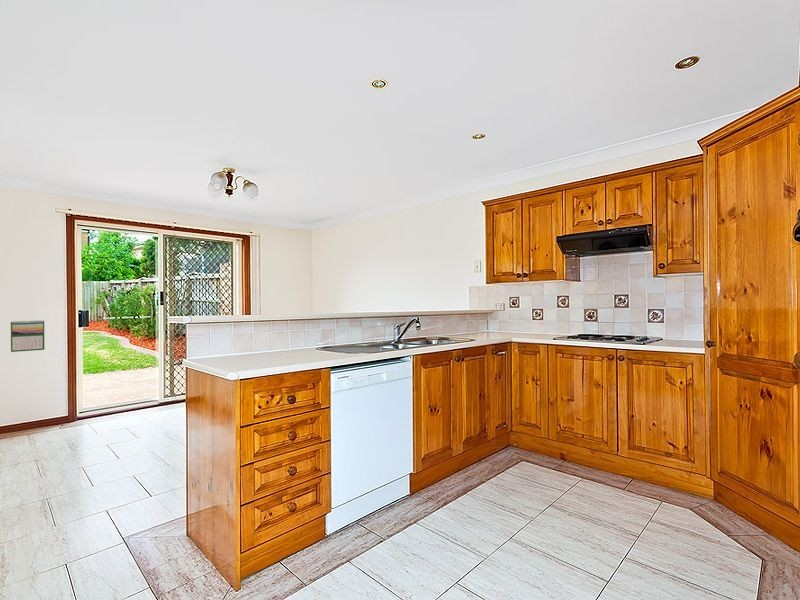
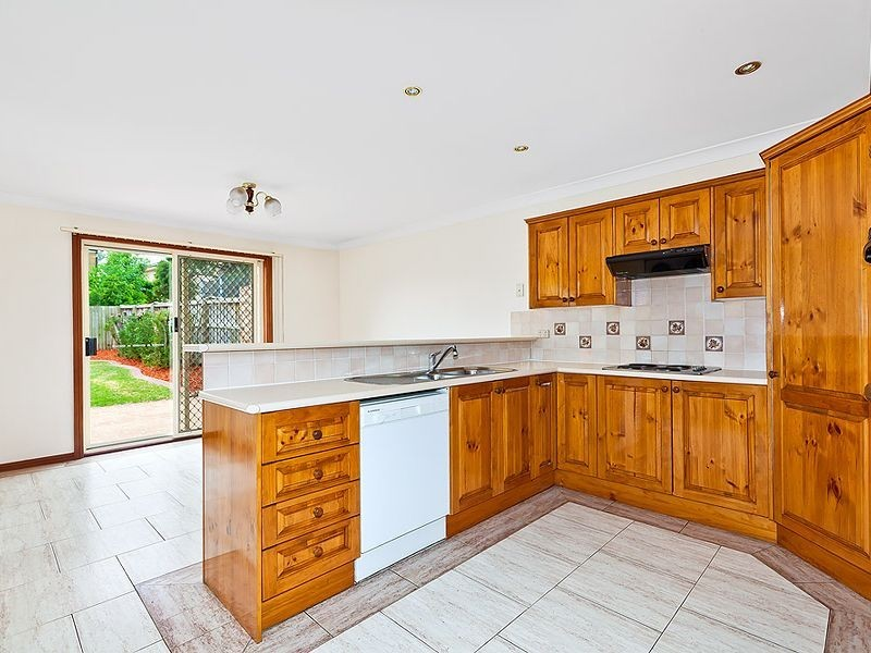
- calendar [10,319,45,353]
